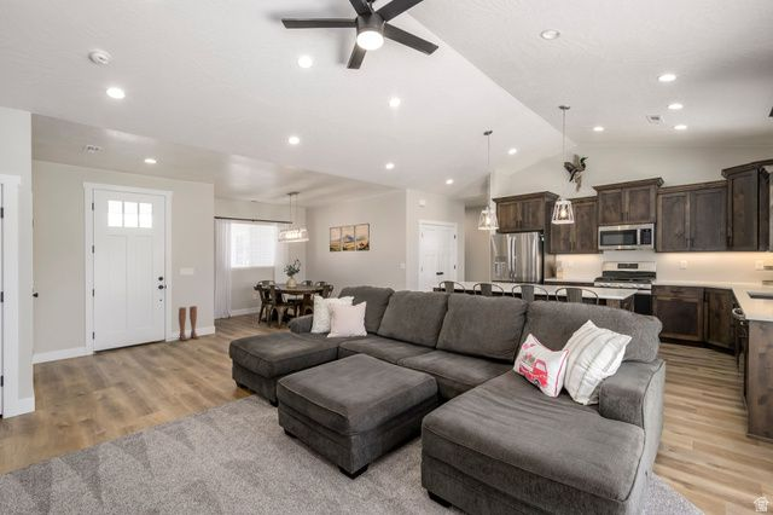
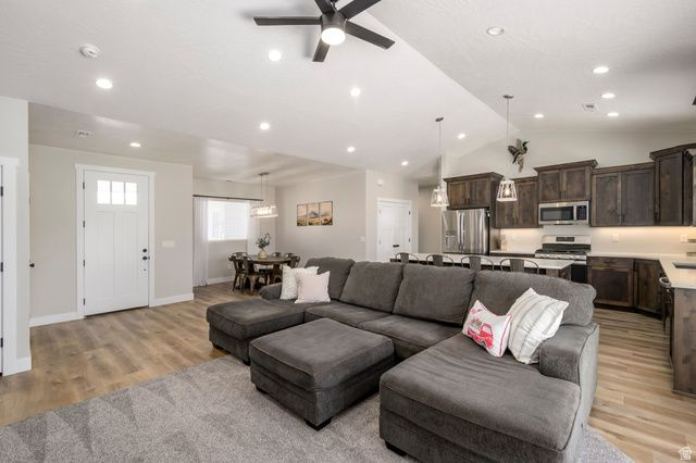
- boots [178,305,200,342]
